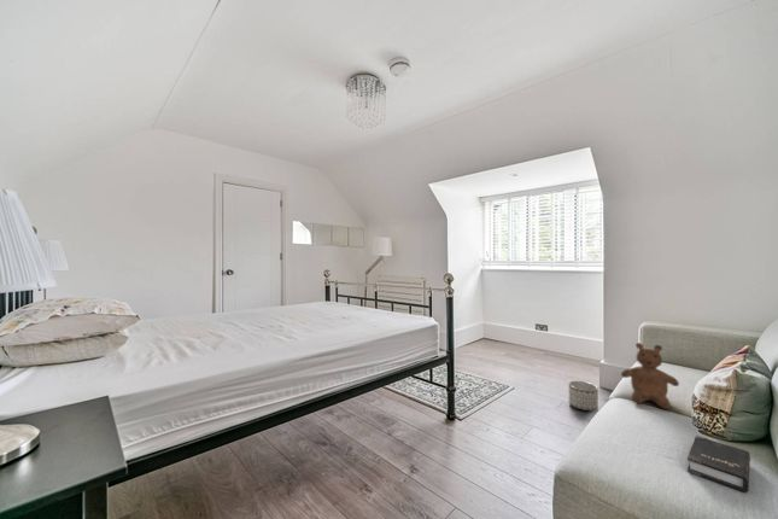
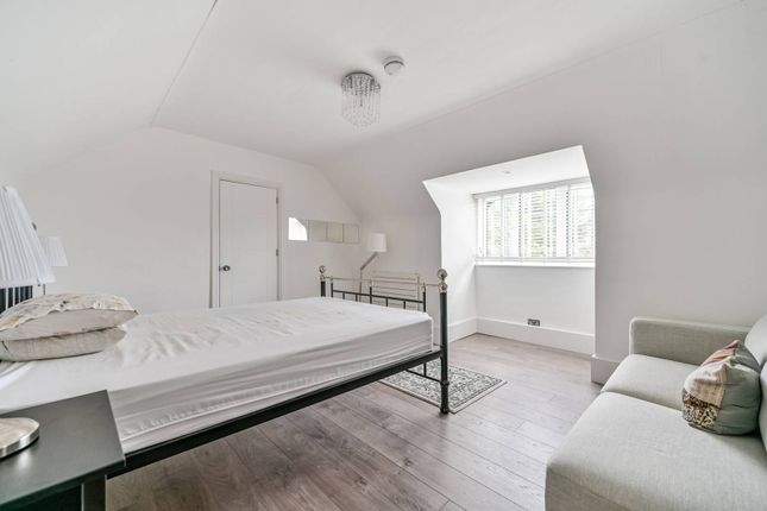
- hardback book [686,435,751,494]
- teddy bear [620,342,680,410]
- planter [568,380,599,412]
